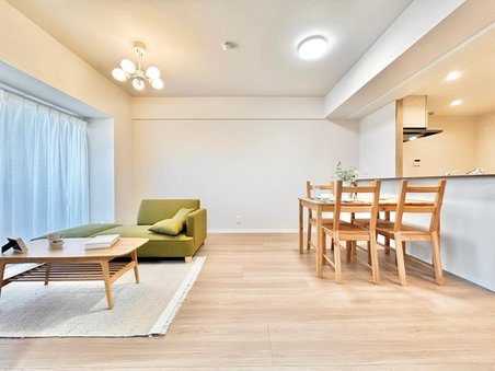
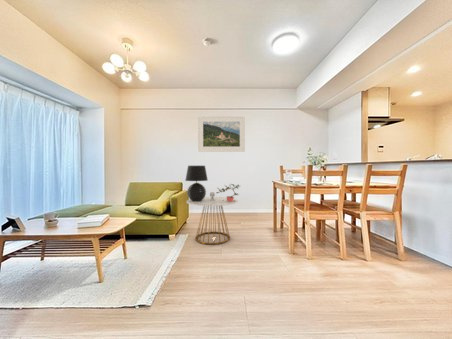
+ table lamp [184,165,209,201]
+ side table [186,191,239,246]
+ potted plant [216,183,240,202]
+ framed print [197,115,246,153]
